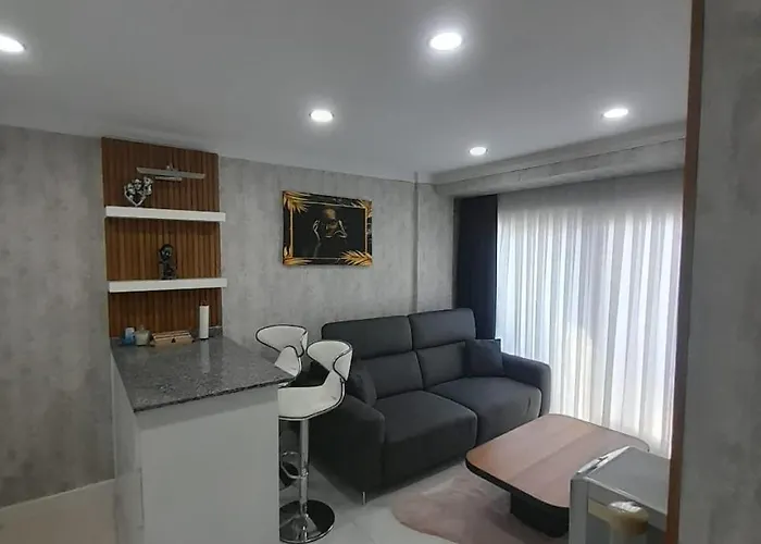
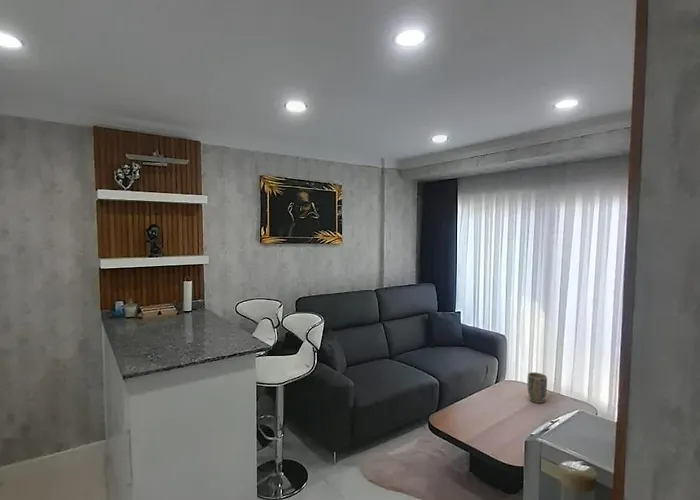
+ plant pot [526,371,548,404]
